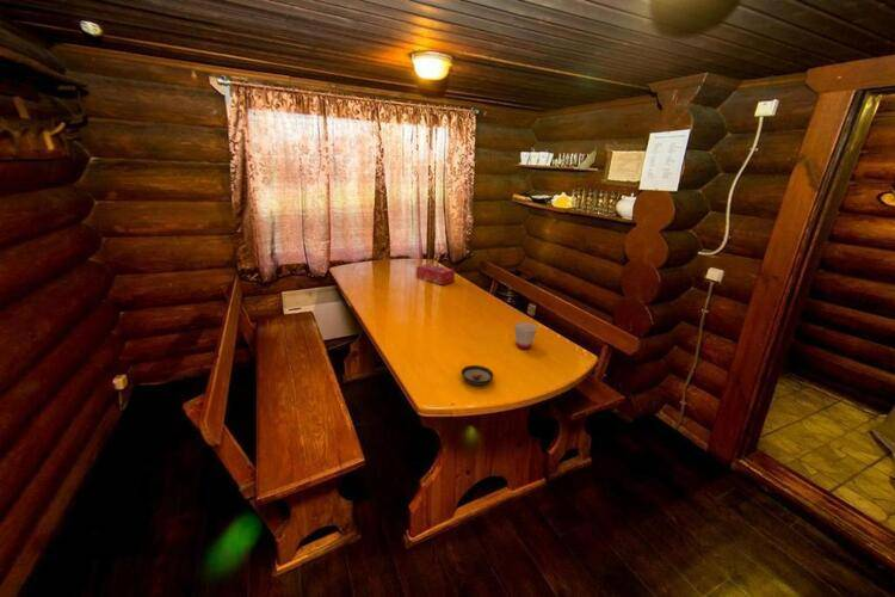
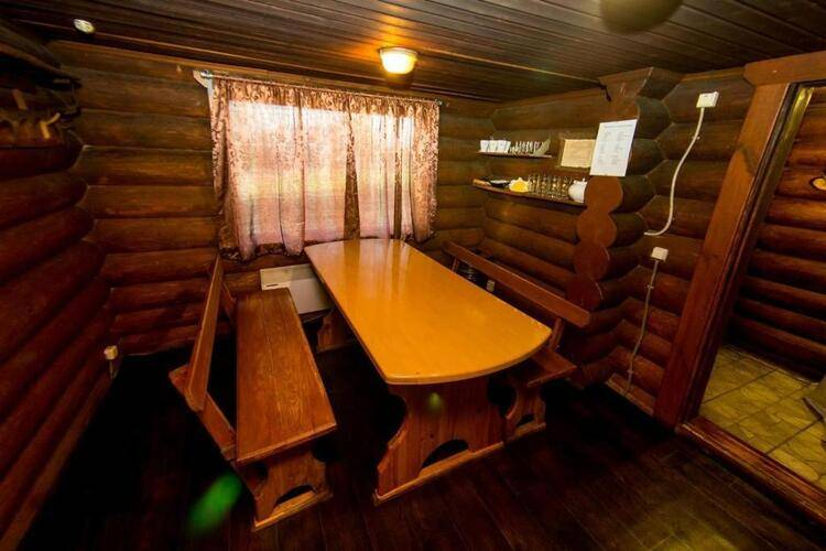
- cup [513,321,538,350]
- tissue box [415,263,456,287]
- saucer [461,364,494,386]
